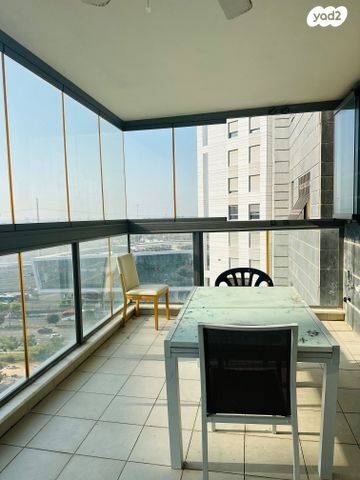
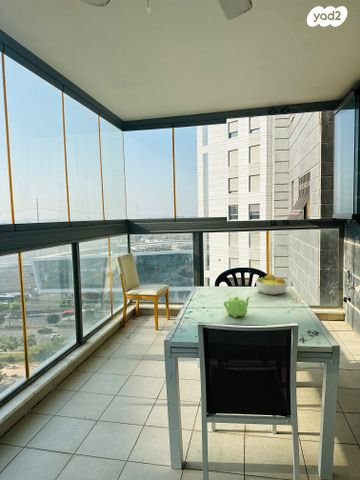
+ fruit bowl [255,273,288,296]
+ teapot [223,296,251,319]
